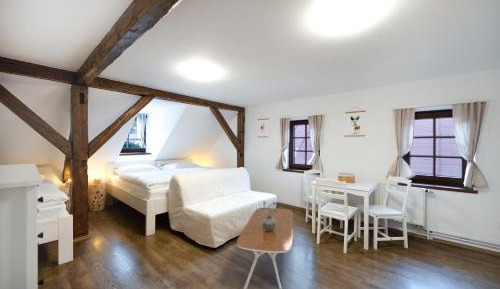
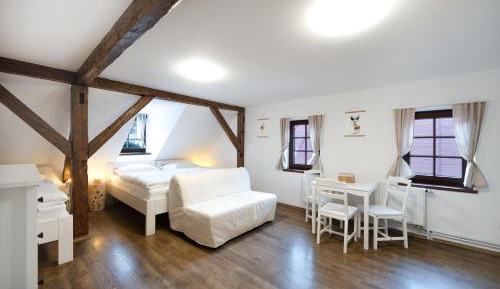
- coffee table [236,207,294,289]
- potted plant [257,200,277,231]
